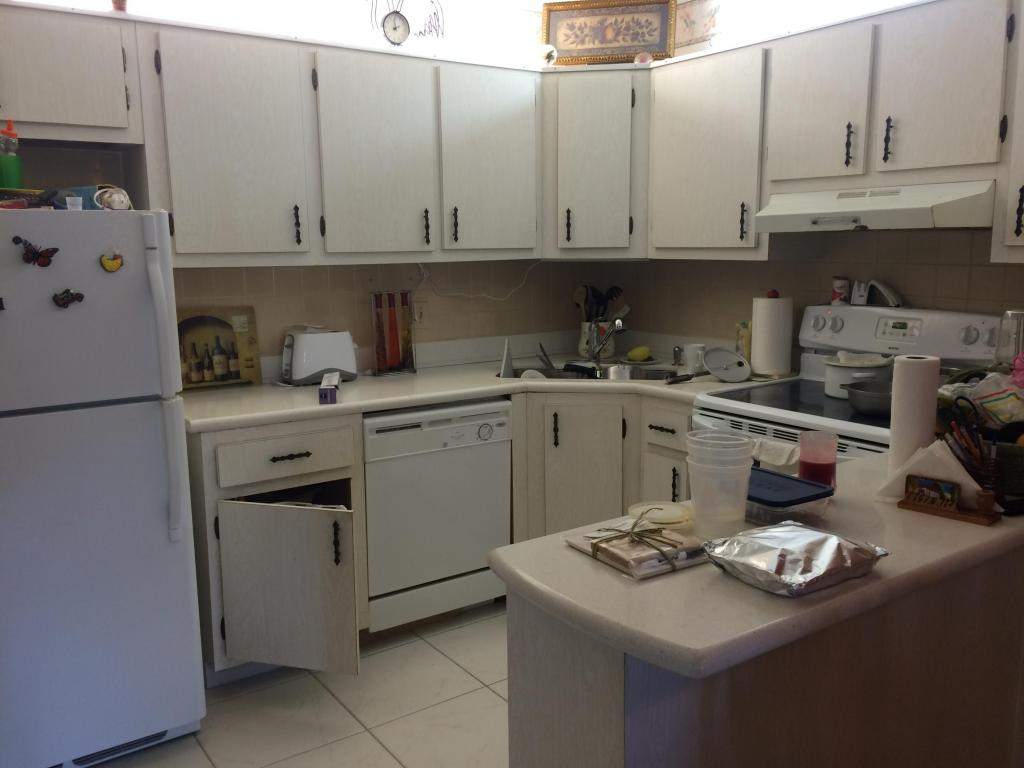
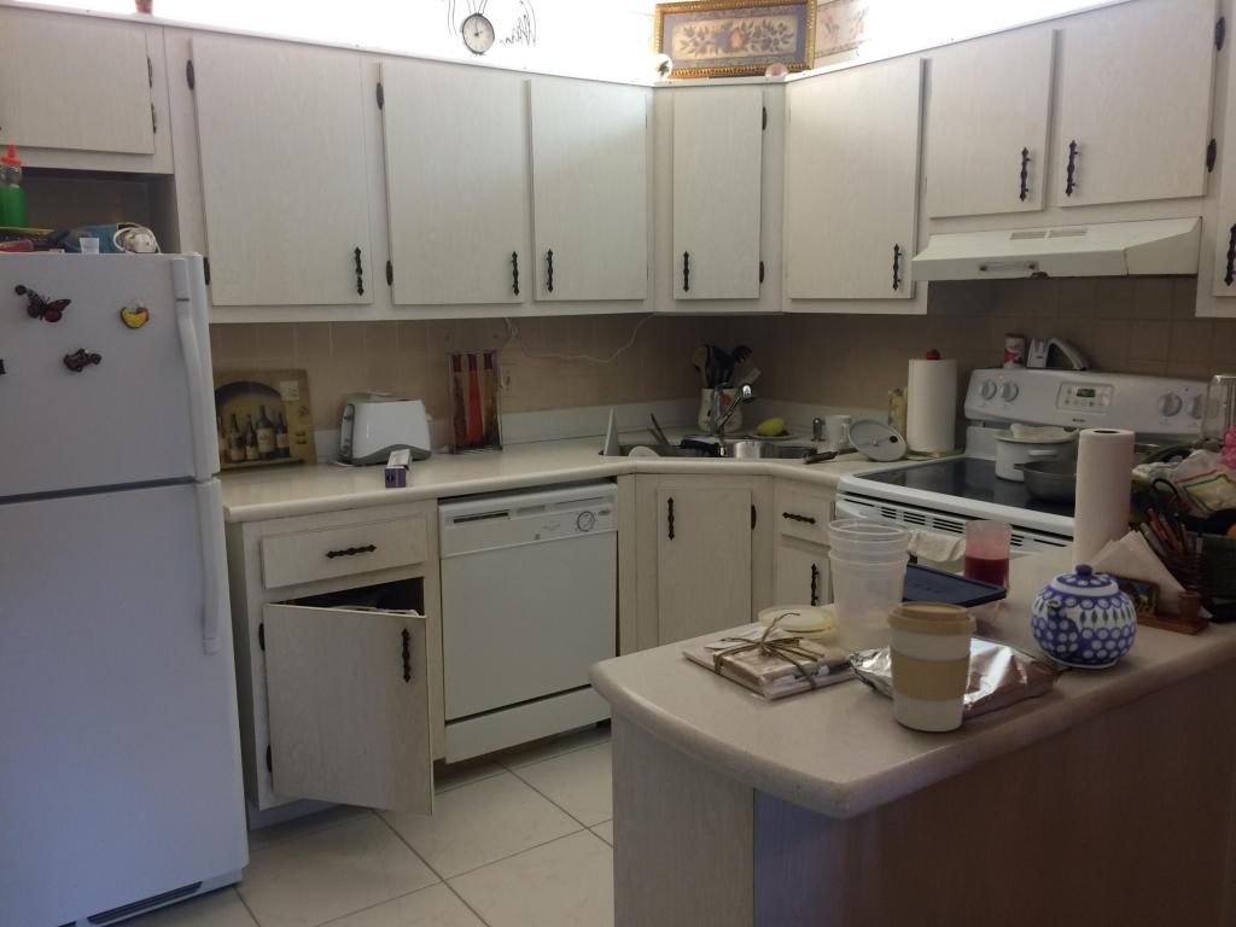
+ teapot [1030,562,1138,669]
+ coffee cup [885,601,979,733]
